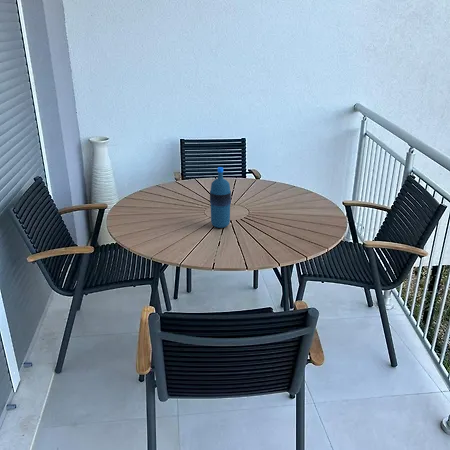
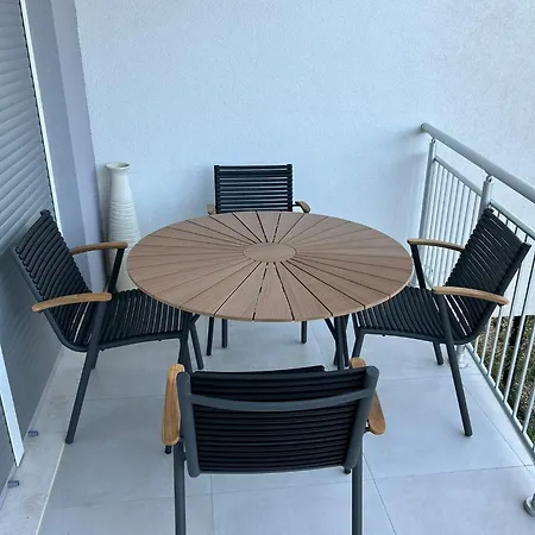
- water bottle [209,166,232,229]
